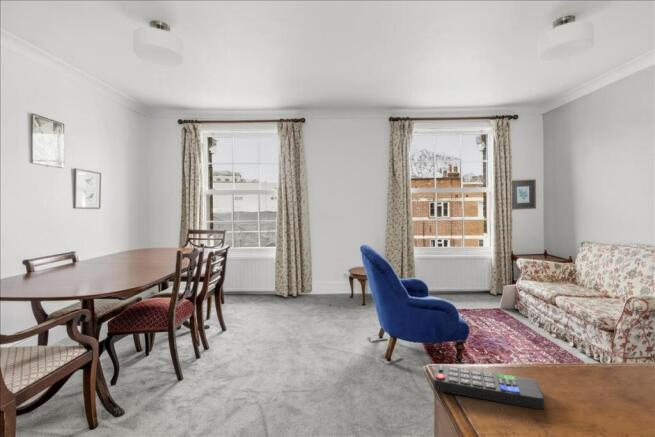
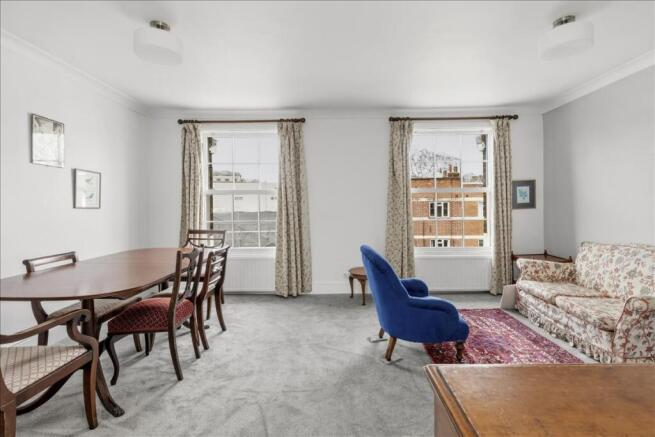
- remote control [433,364,545,410]
